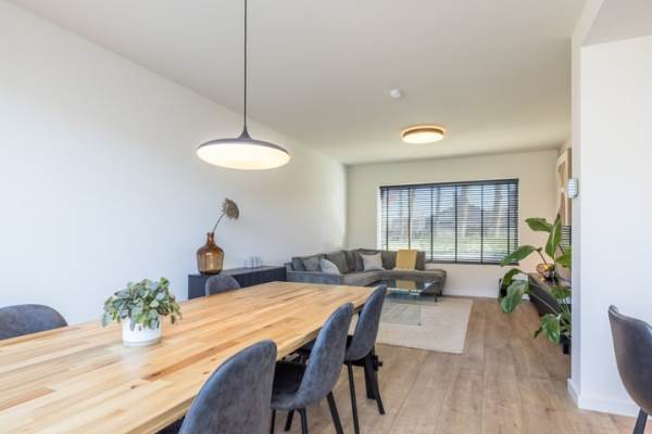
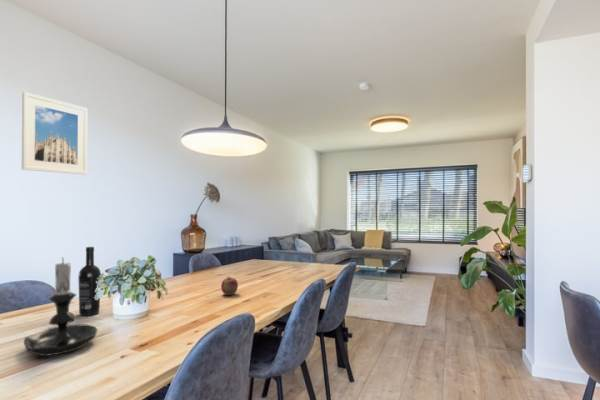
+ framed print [21,91,88,175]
+ wine bottle [77,246,102,317]
+ candle holder [23,256,99,356]
+ apple [220,276,239,296]
